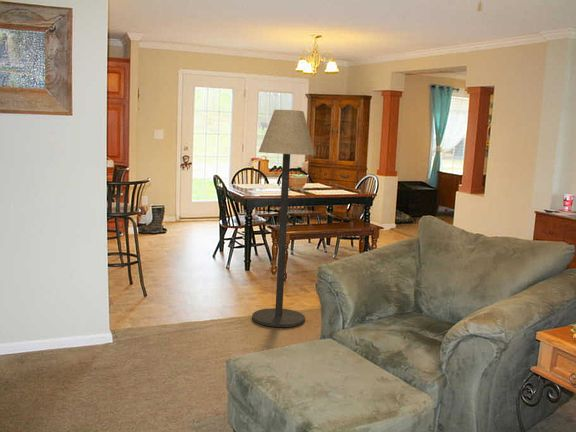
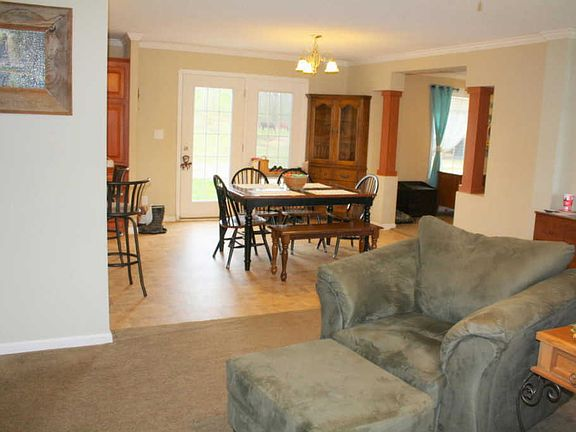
- floor lamp [251,109,316,328]
